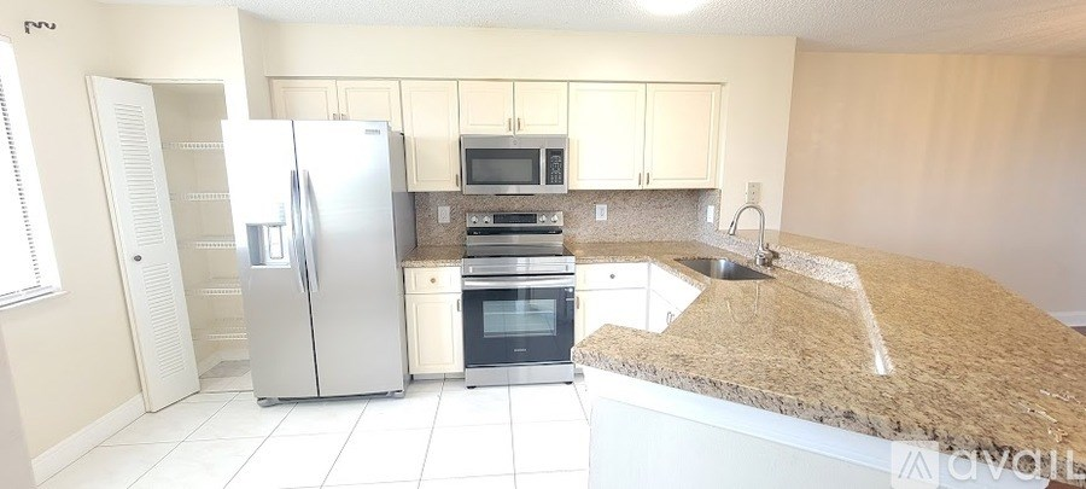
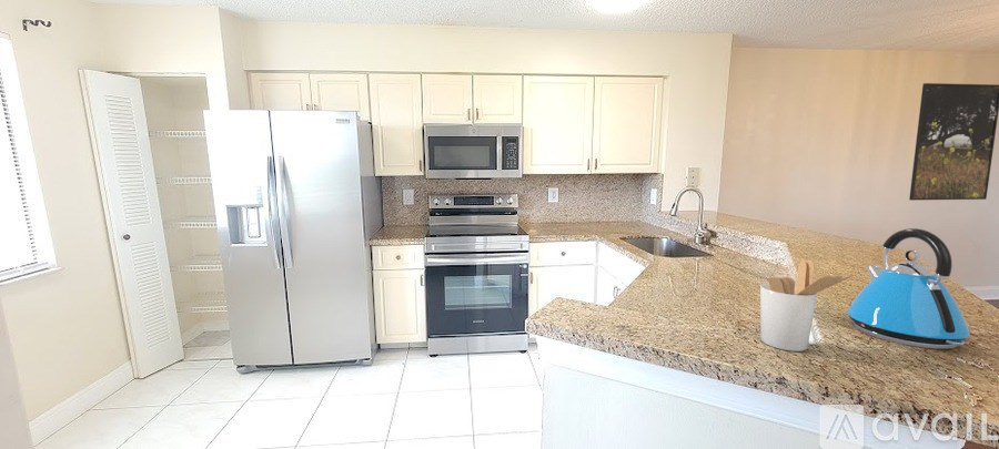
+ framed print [908,82,999,202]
+ kettle [846,227,971,350]
+ utensil holder [759,259,854,353]
